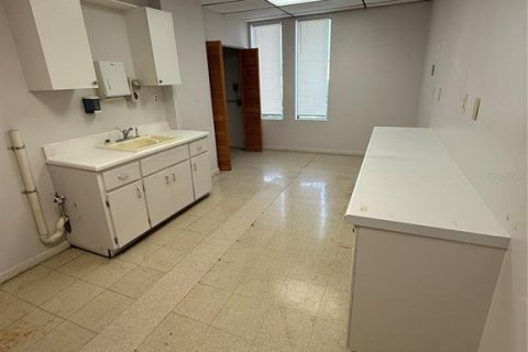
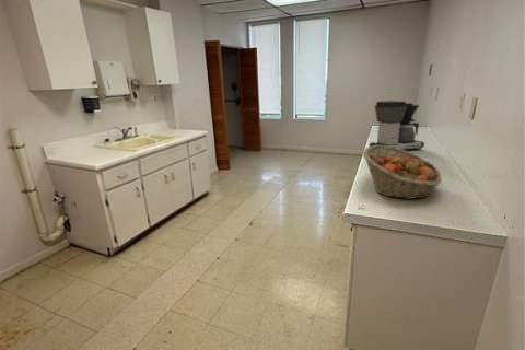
+ fruit basket [362,145,443,200]
+ coffee maker [369,100,425,151]
